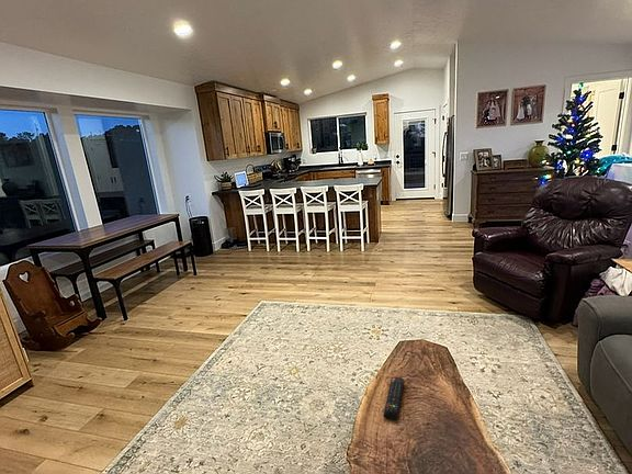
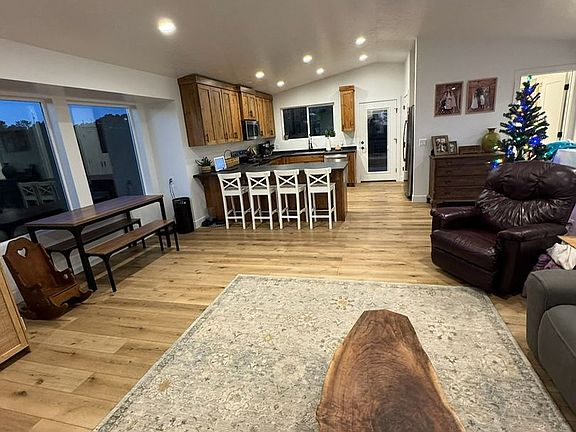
- remote control [382,376,405,421]
